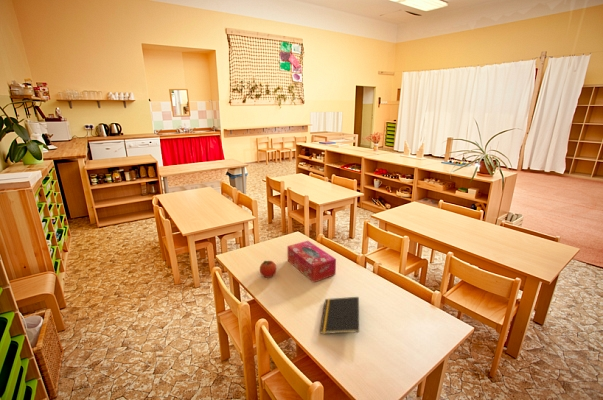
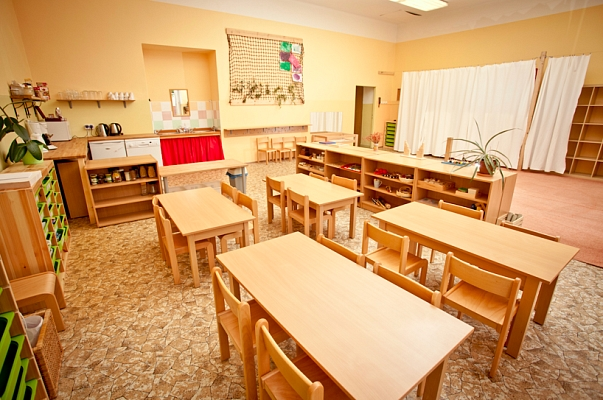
- notepad [319,296,360,335]
- tissue box [286,240,337,283]
- fruit [259,260,277,279]
